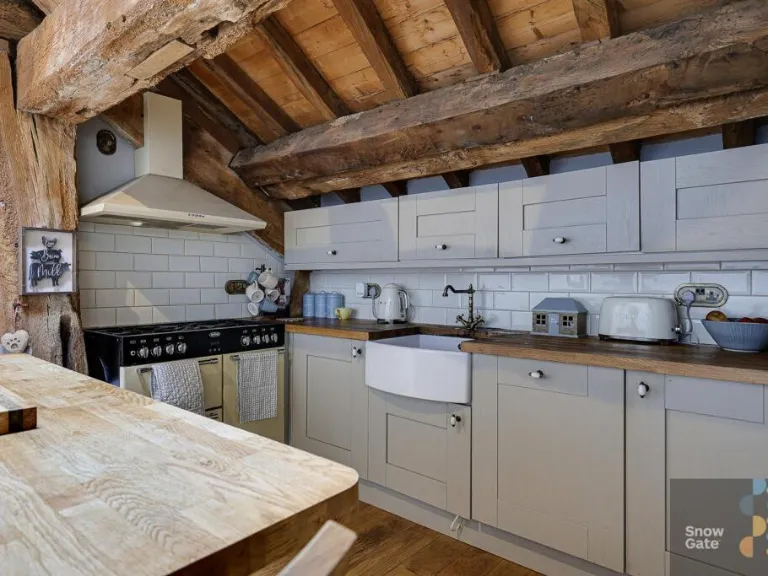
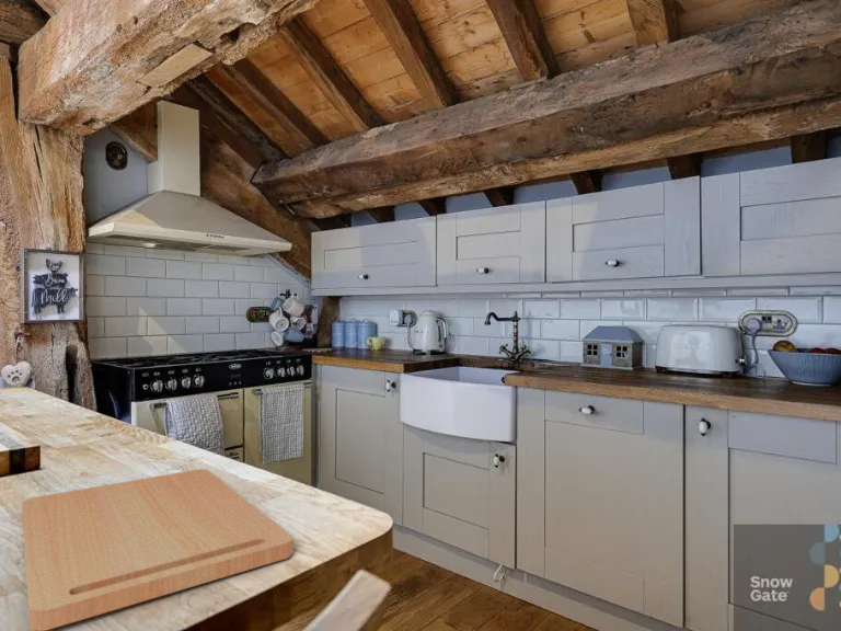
+ cutting board [21,468,295,631]
